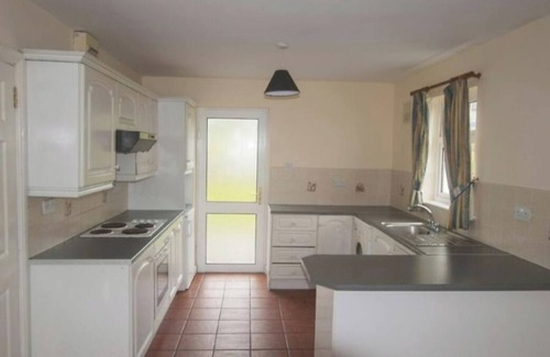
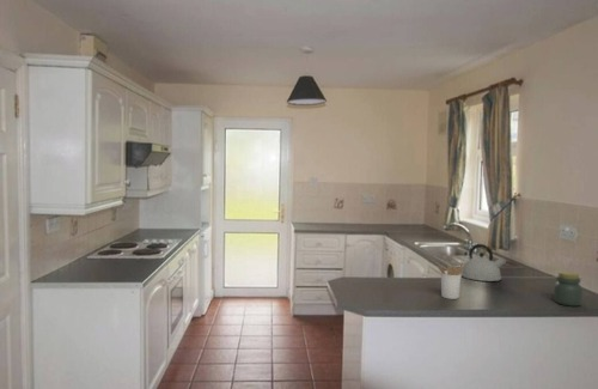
+ jar [553,271,584,308]
+ utensil holder [437,262,464,300]
+ kettle [460,243,507,282]
